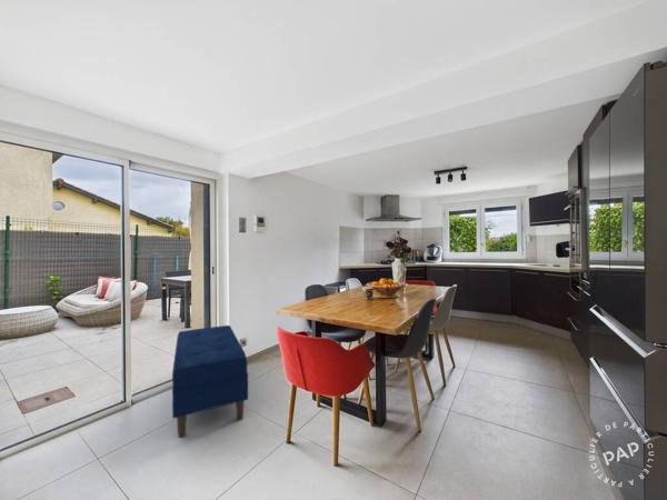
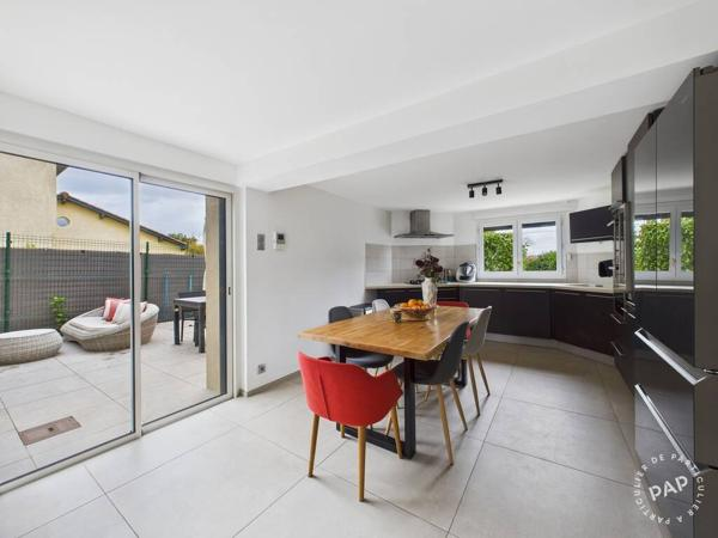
- bench [171,324,249,439]
